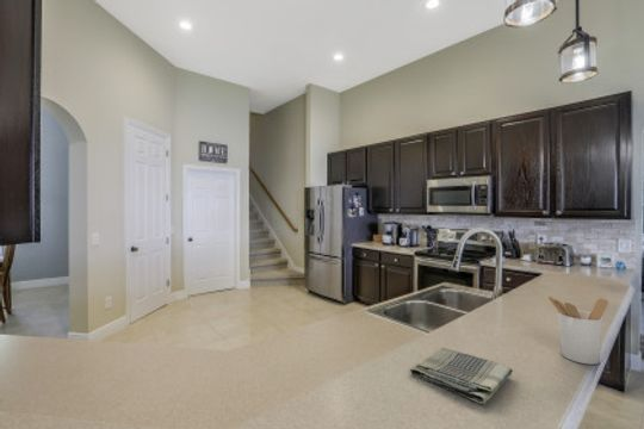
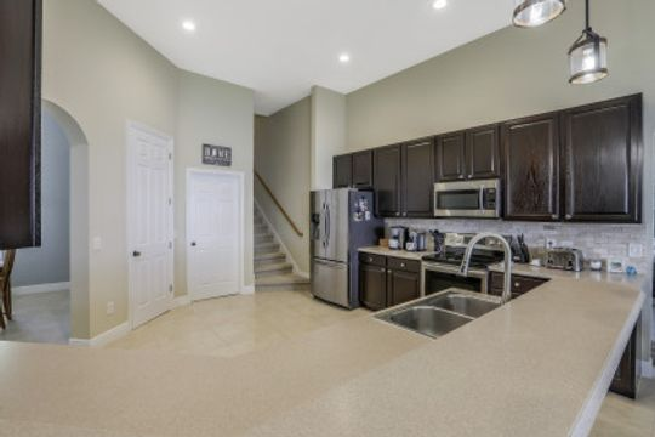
- dish towel [409,347,514,405]
- utensil holder [547,296,609,366]
